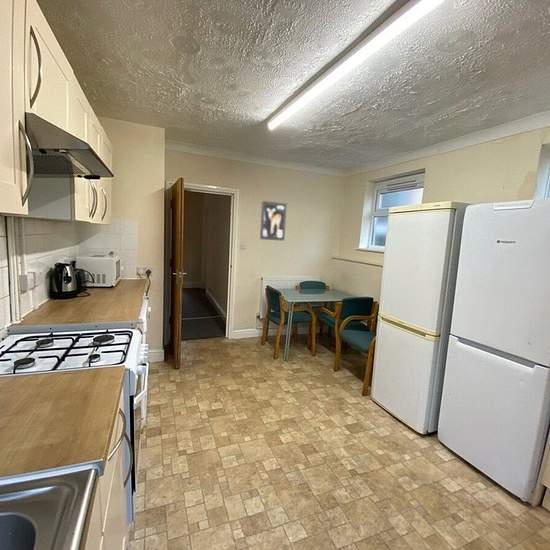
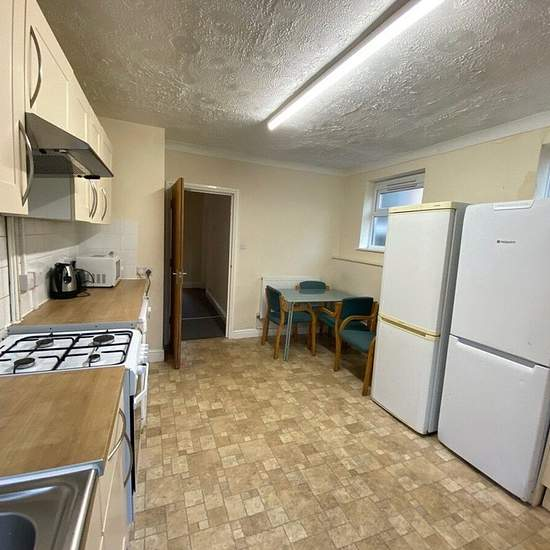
- wall art [259,200,288,242]
